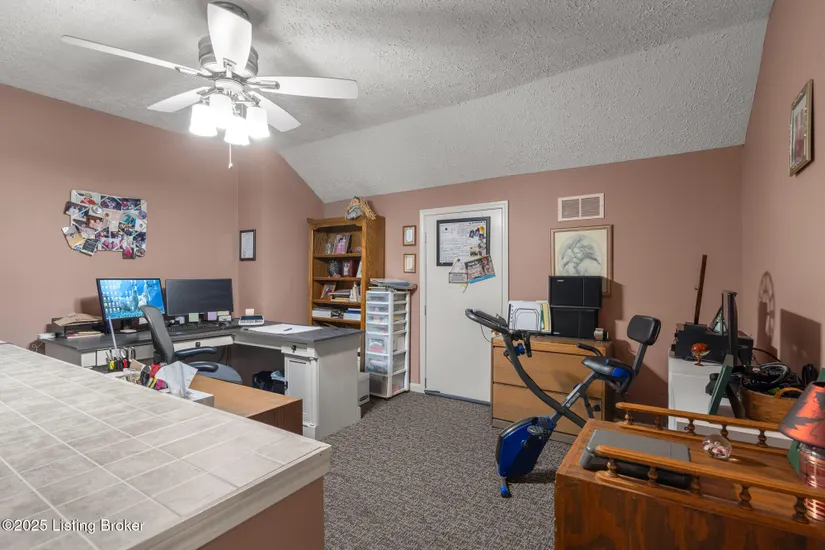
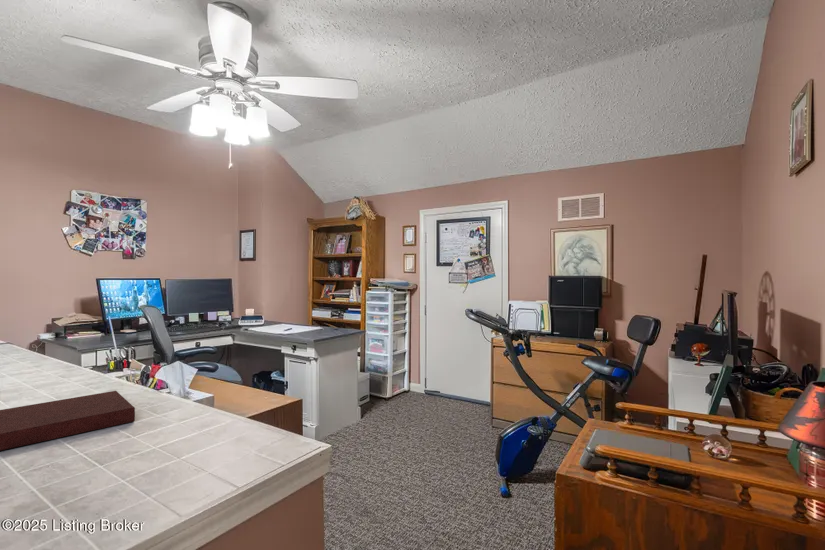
+ notebook [0,390,136,451]
